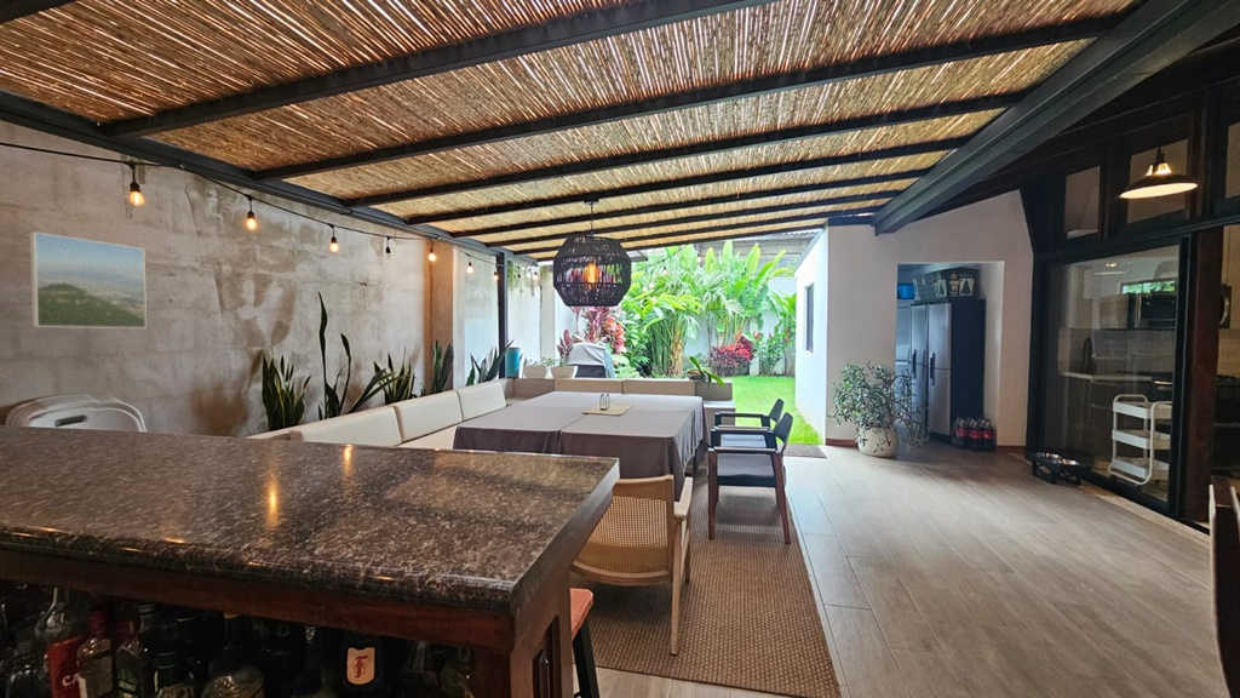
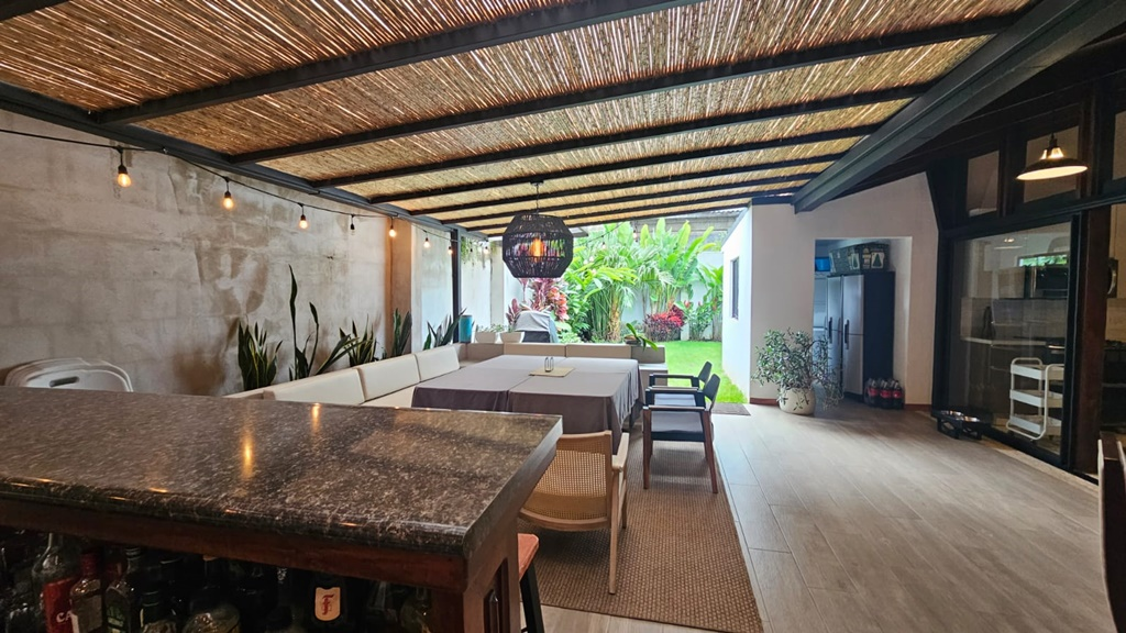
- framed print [28,230,148,330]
